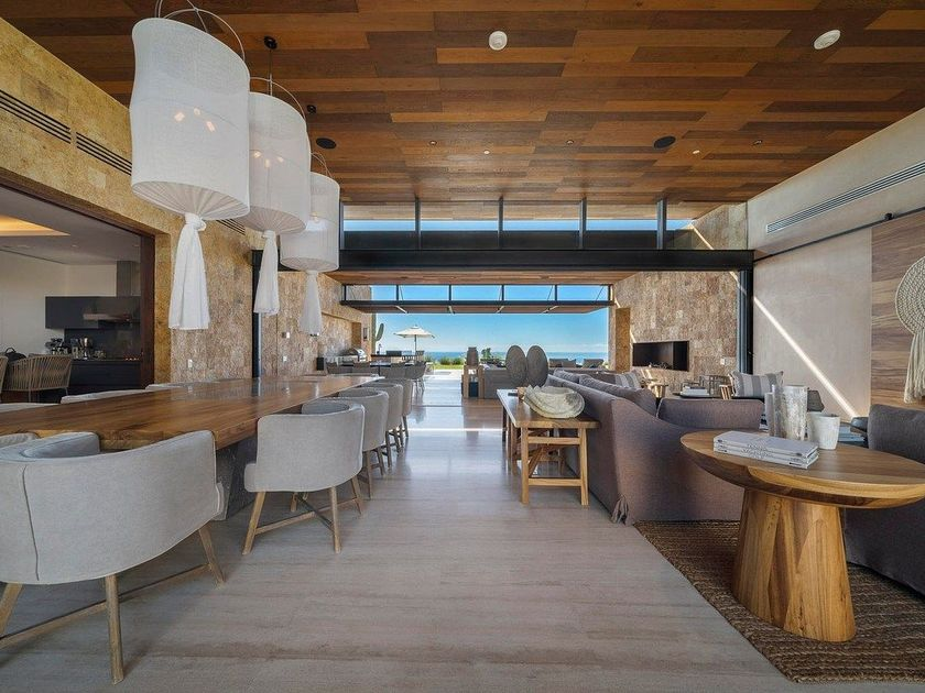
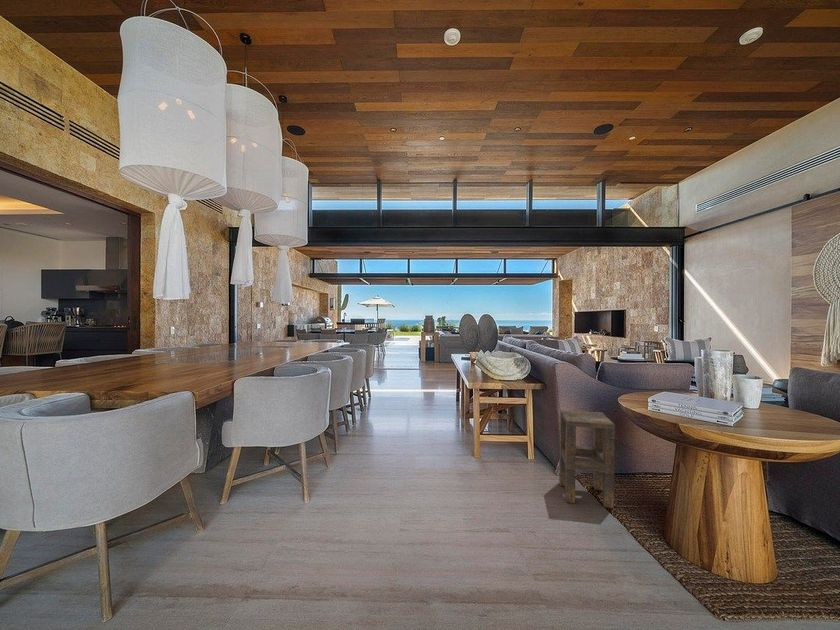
+ side table [558,409,616,509]
